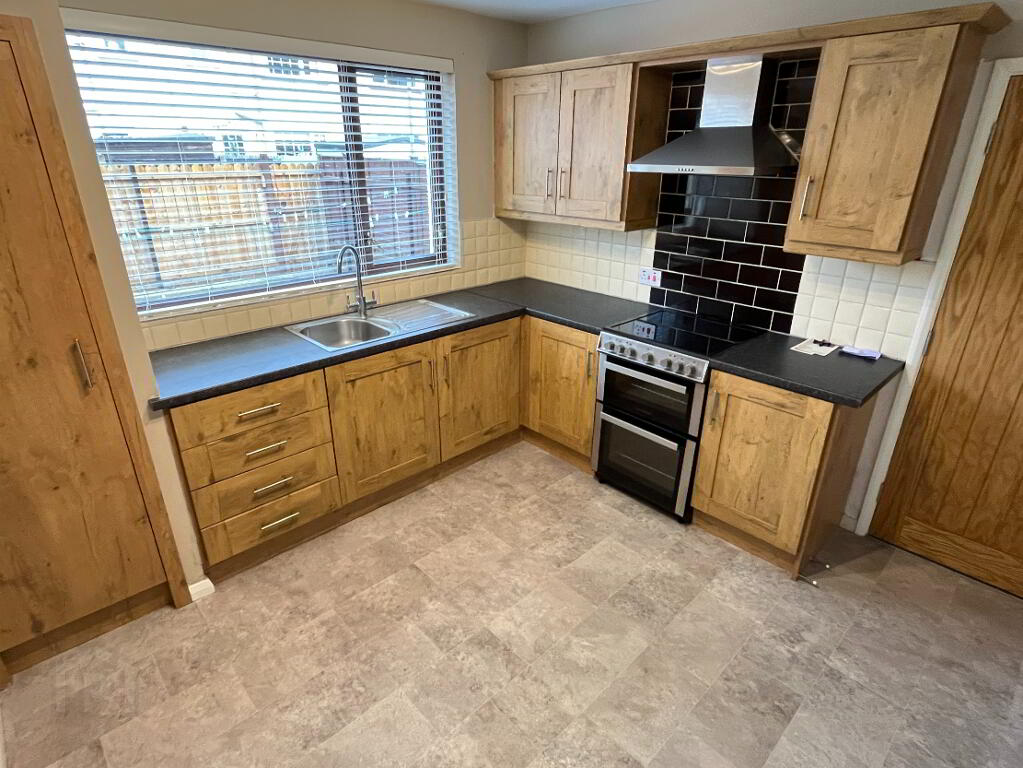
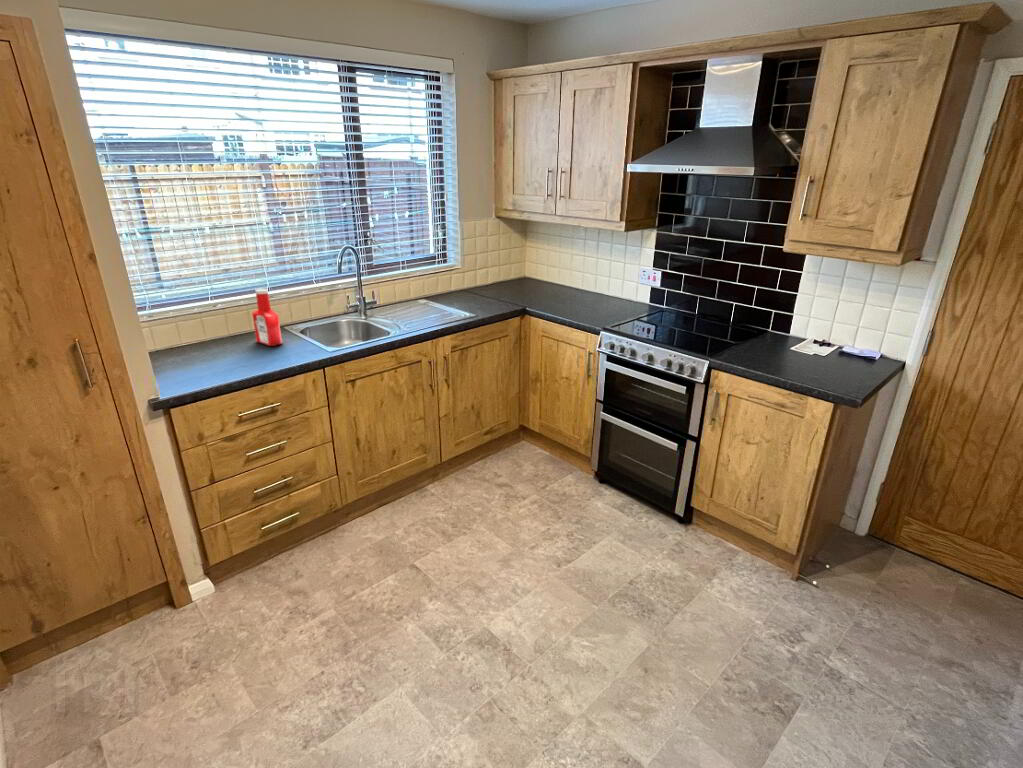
+ soap bottle [251,287,283,347]
